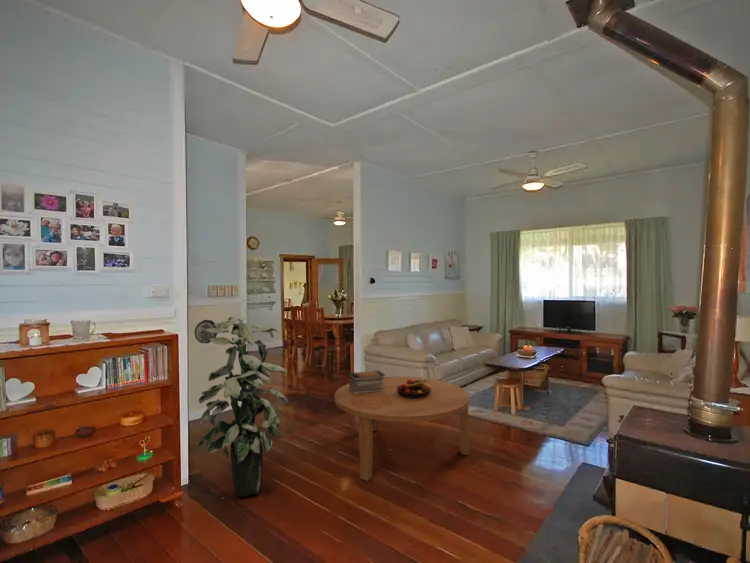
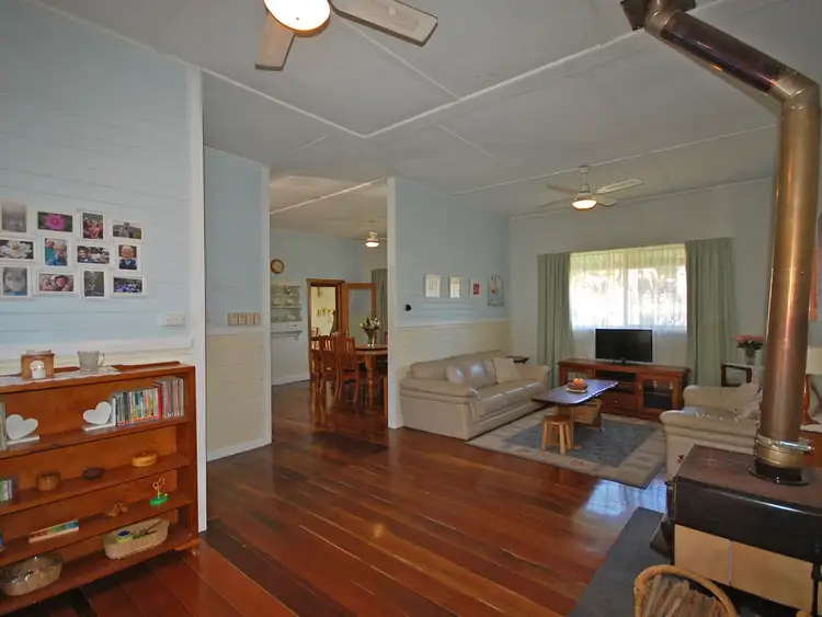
- decorative plate [194,319,218,344]
- coffee table [334,376,470,482]
- fruit bowl [396,376,431,399]
- indoor plant [196,315,289,498]
- book stack [348,369,386,394]
